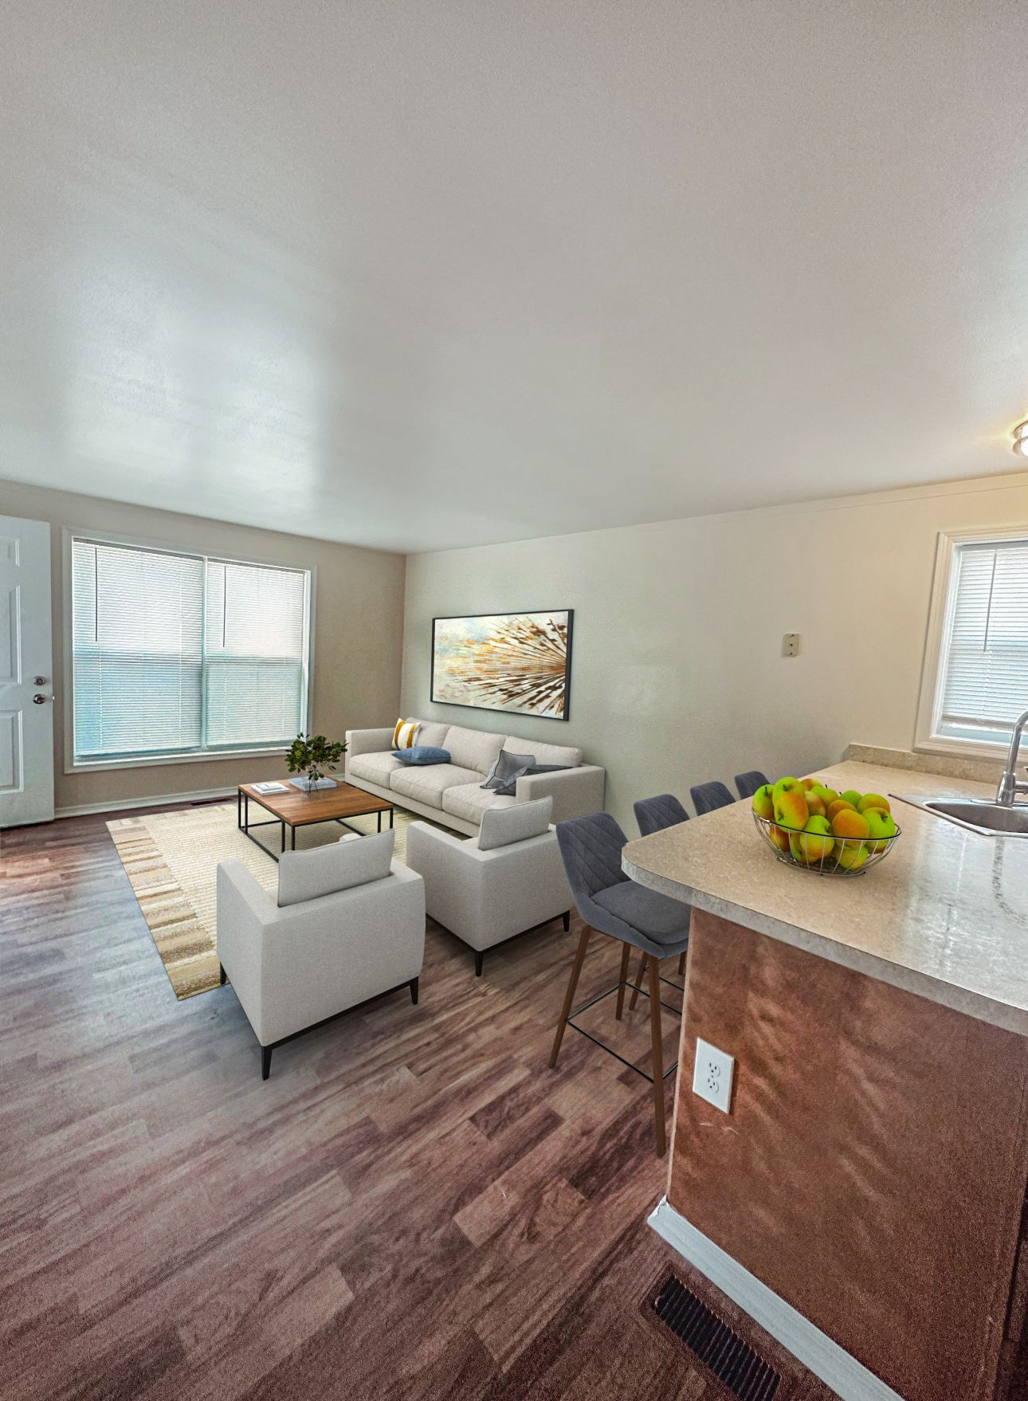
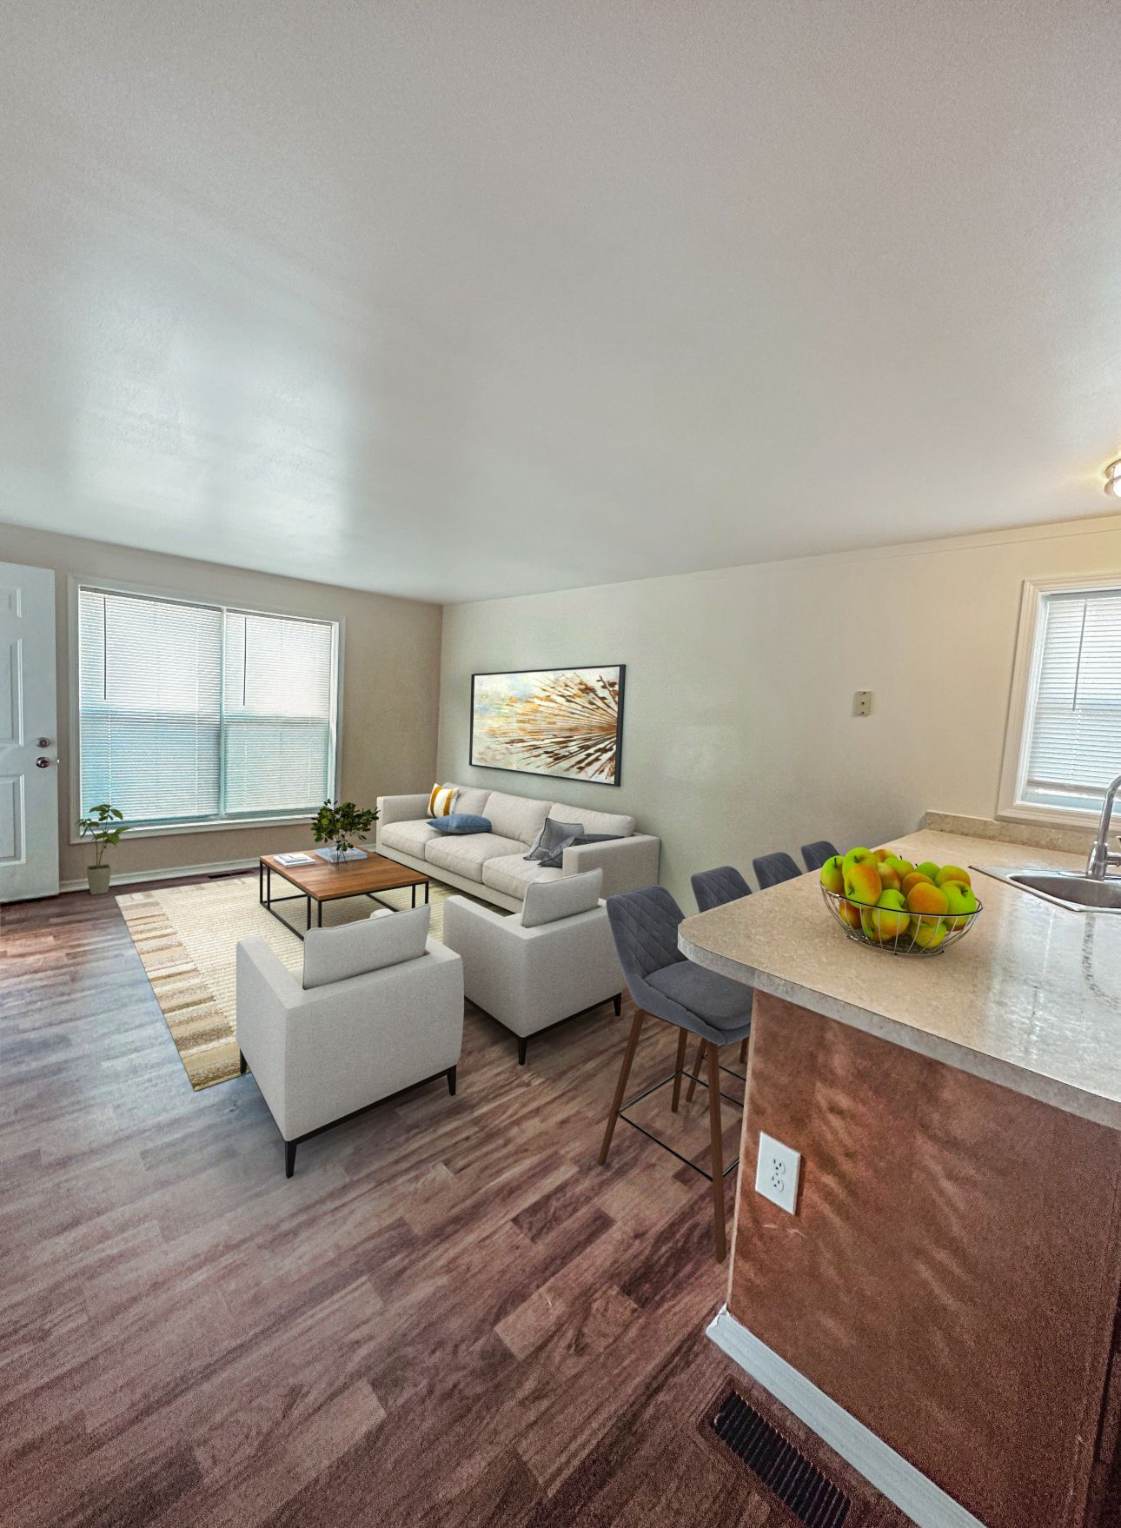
+ house plant [74,803,135,896]
